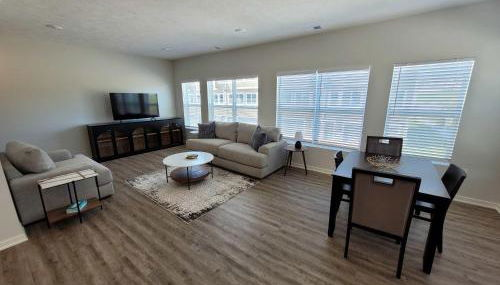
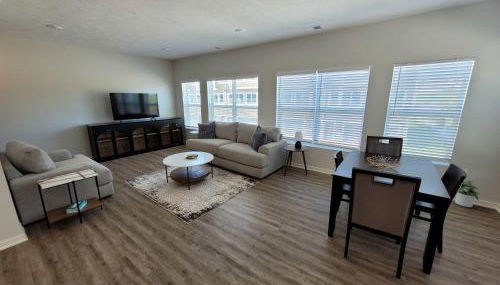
+ potted plant [454,180,480,208]
